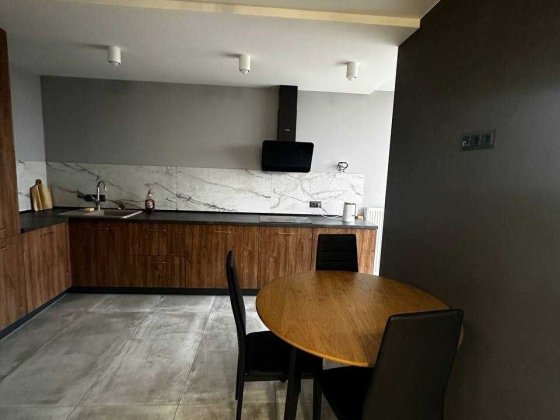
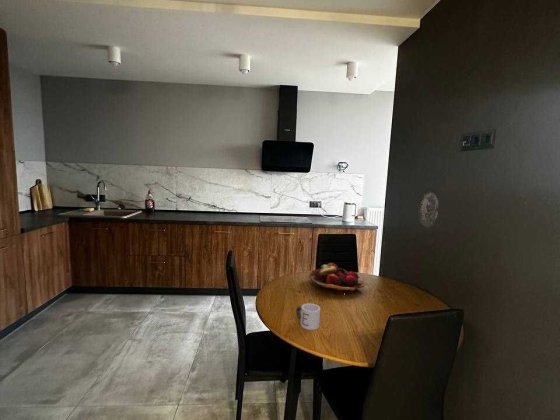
+ mug [295,302,321,331]
+ fruit basket [307,262,367,295]
+ decorative plate [416,187,440,229]
